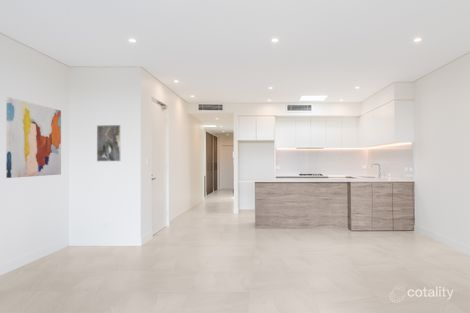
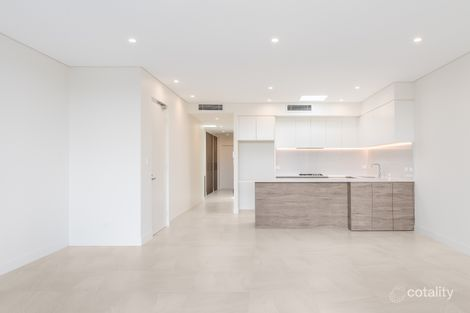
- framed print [96,124,122,162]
- wall art [5,96,62,179]
